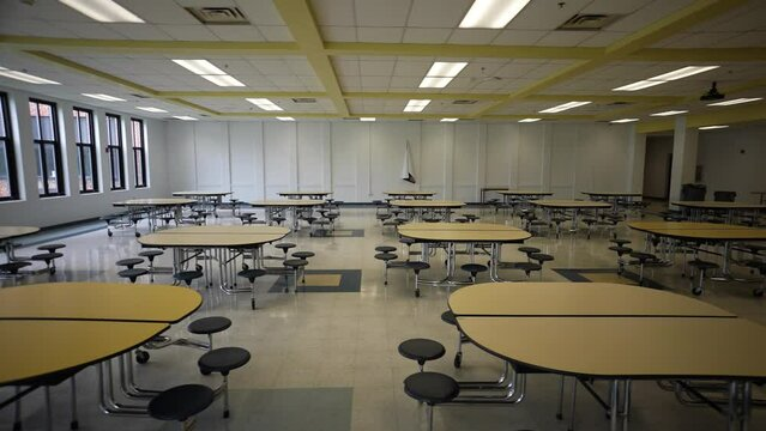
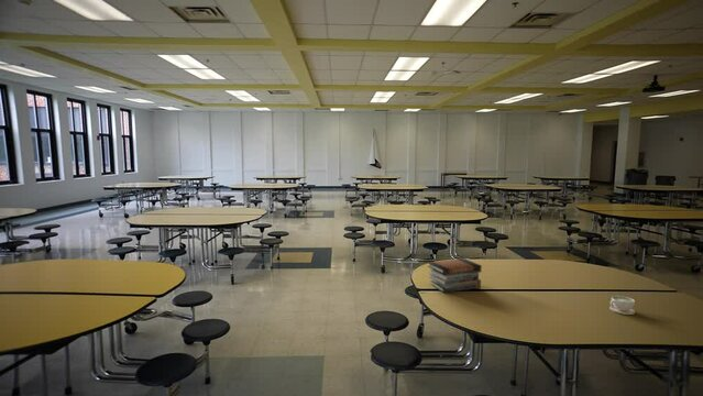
+ book stack [427,257,483,294]
+ coffee cup [608,295,636,316]
